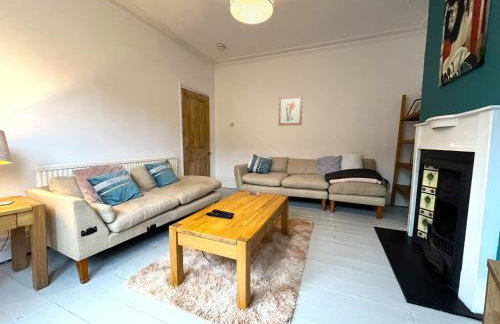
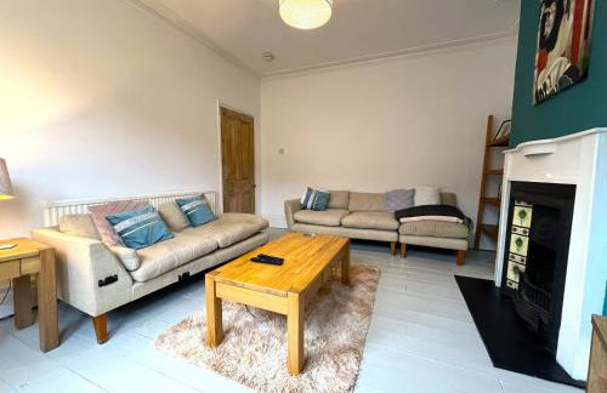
- wall art [277,95,304,127]
